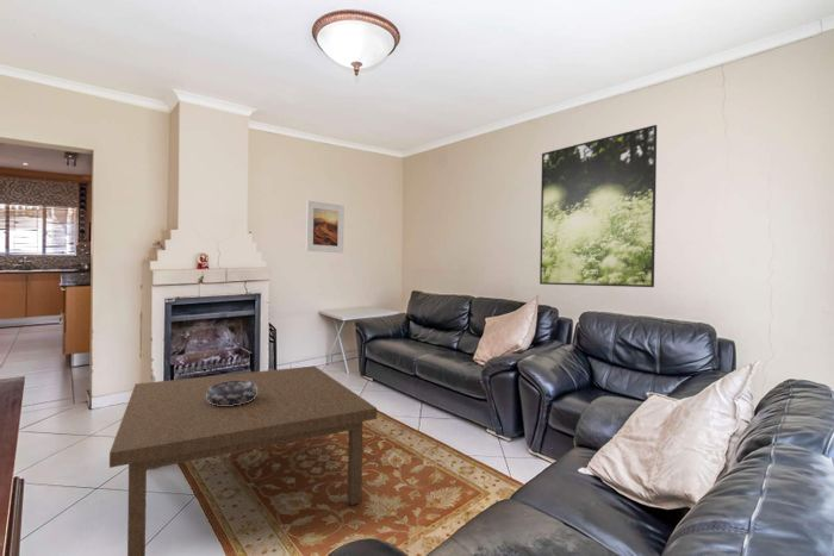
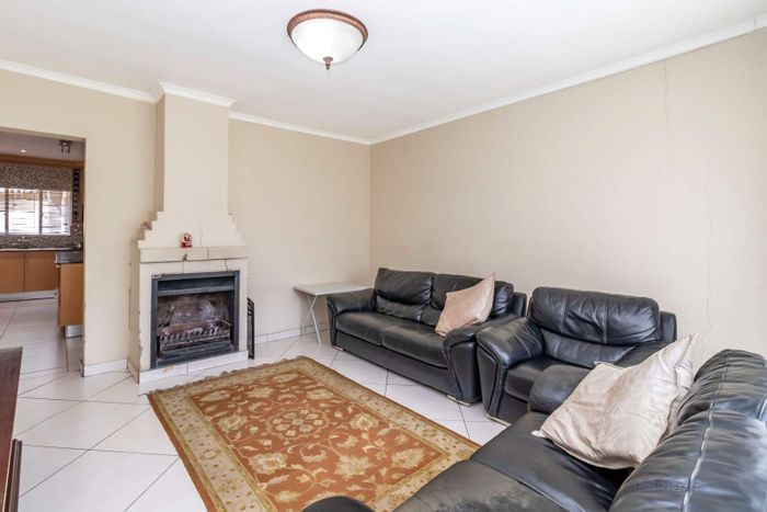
- decorative bowl [206,381,257,406]
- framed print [539,124,658,288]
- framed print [305,199,346,254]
- coffee table [108,364,378,556]
